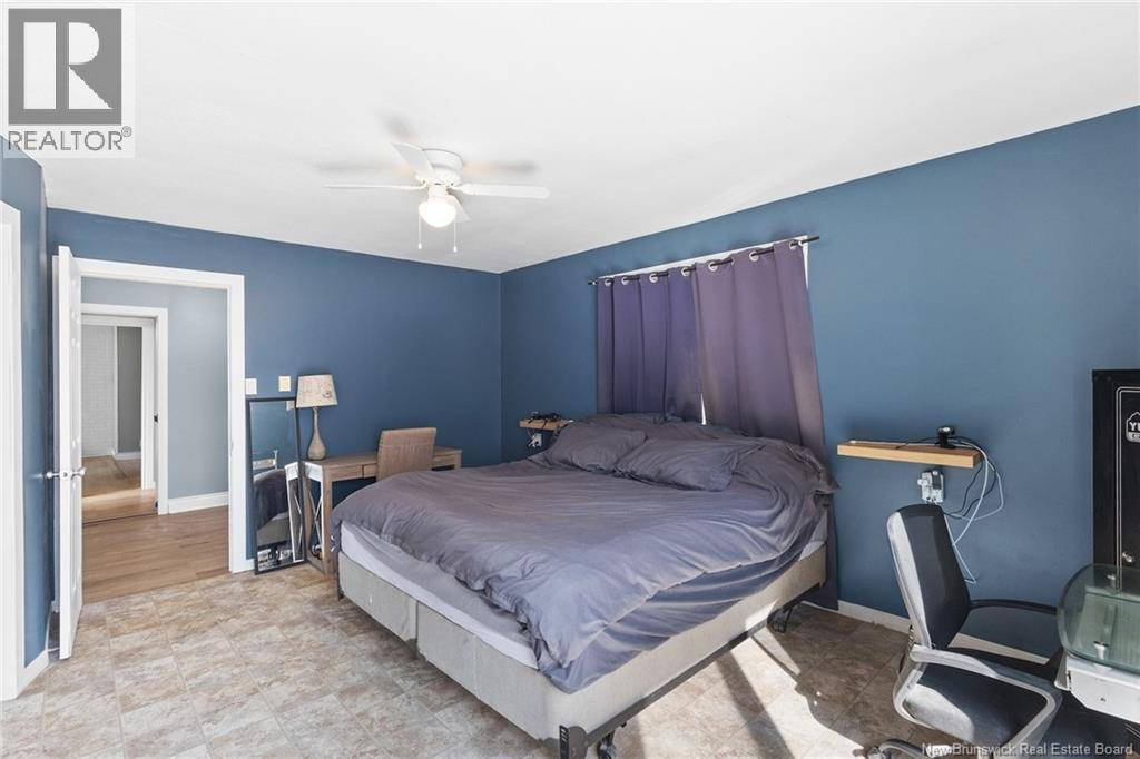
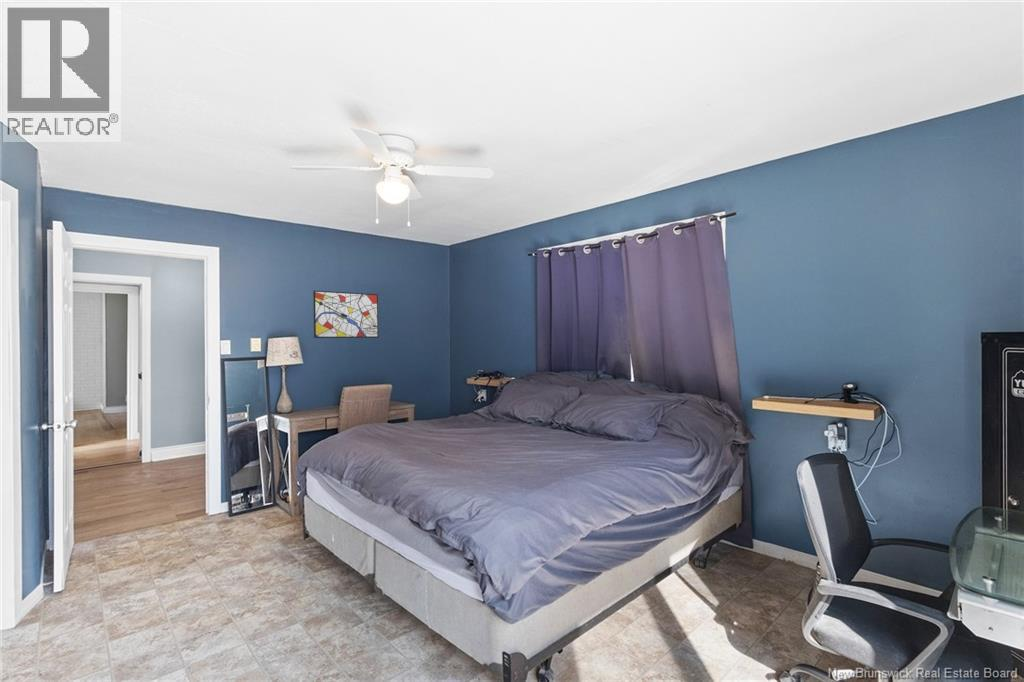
+ wall art [312,290,379,339]
